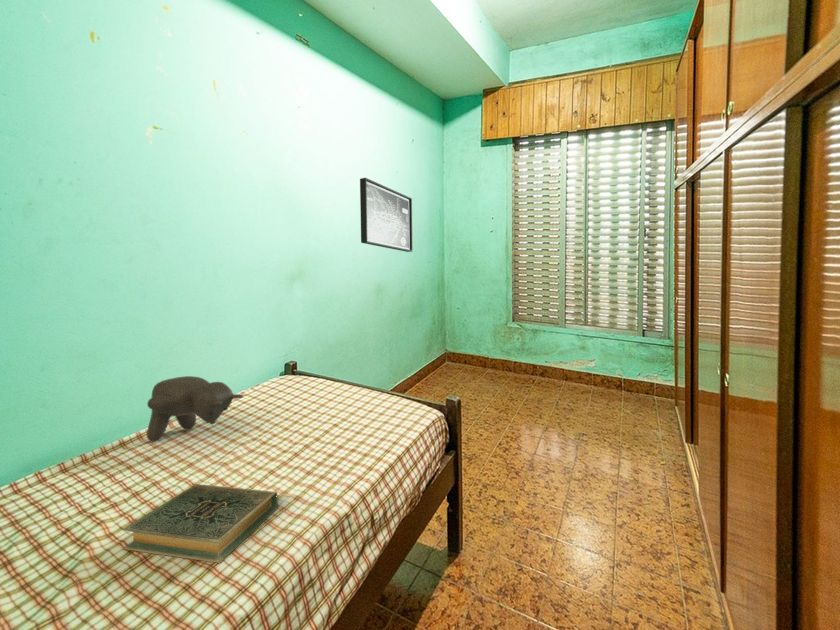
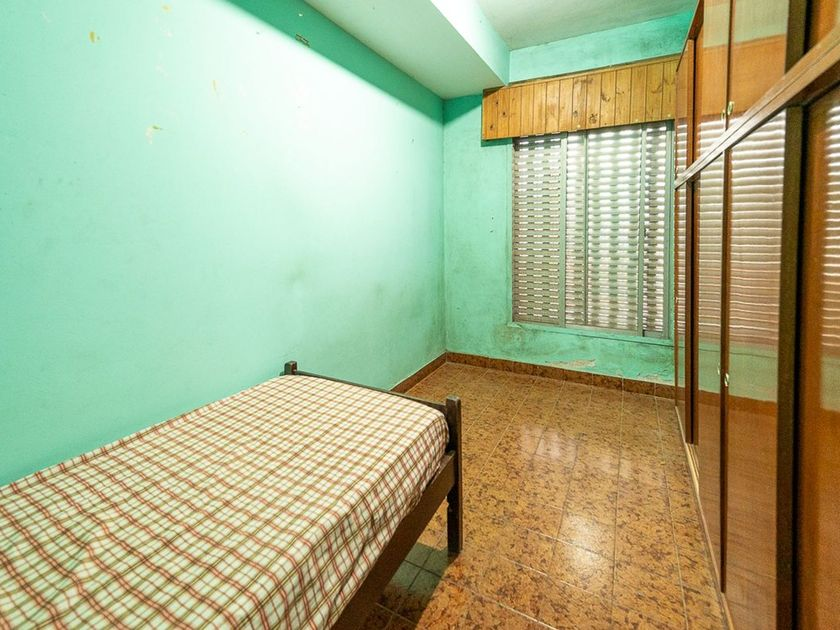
- hardback book [121,483,279,564]
- wall art [359,177,414,253]
- teddy bear [146,375,244,442]
